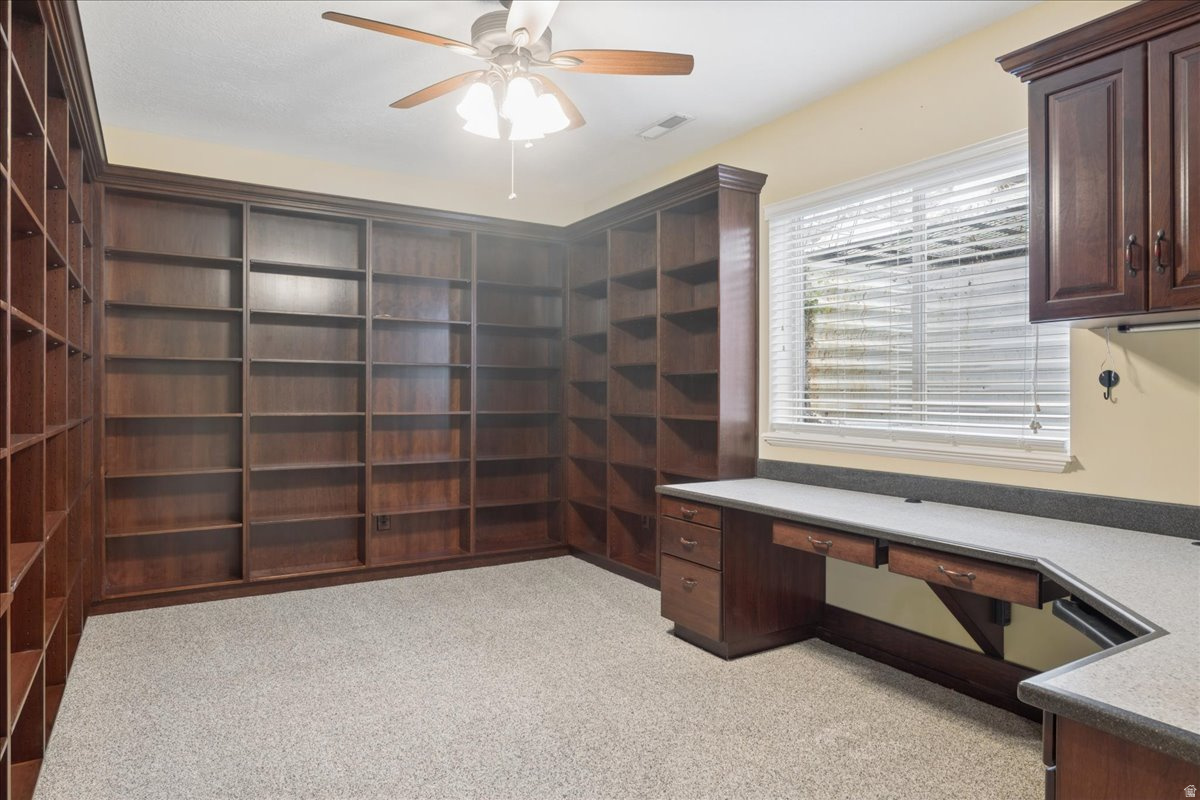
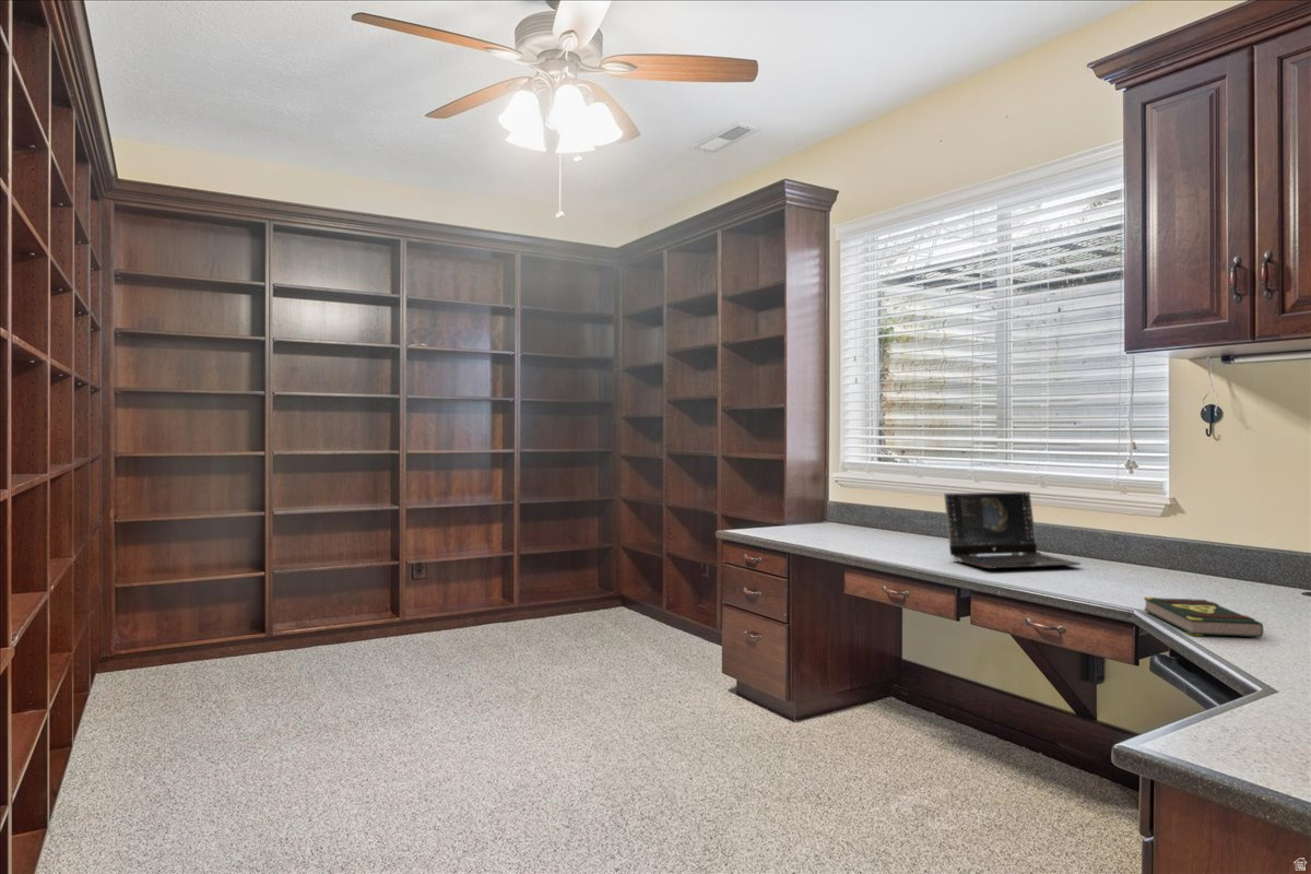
+ laptop computer [943,491,1082,570]
+ book [1143,595,1264,638]
